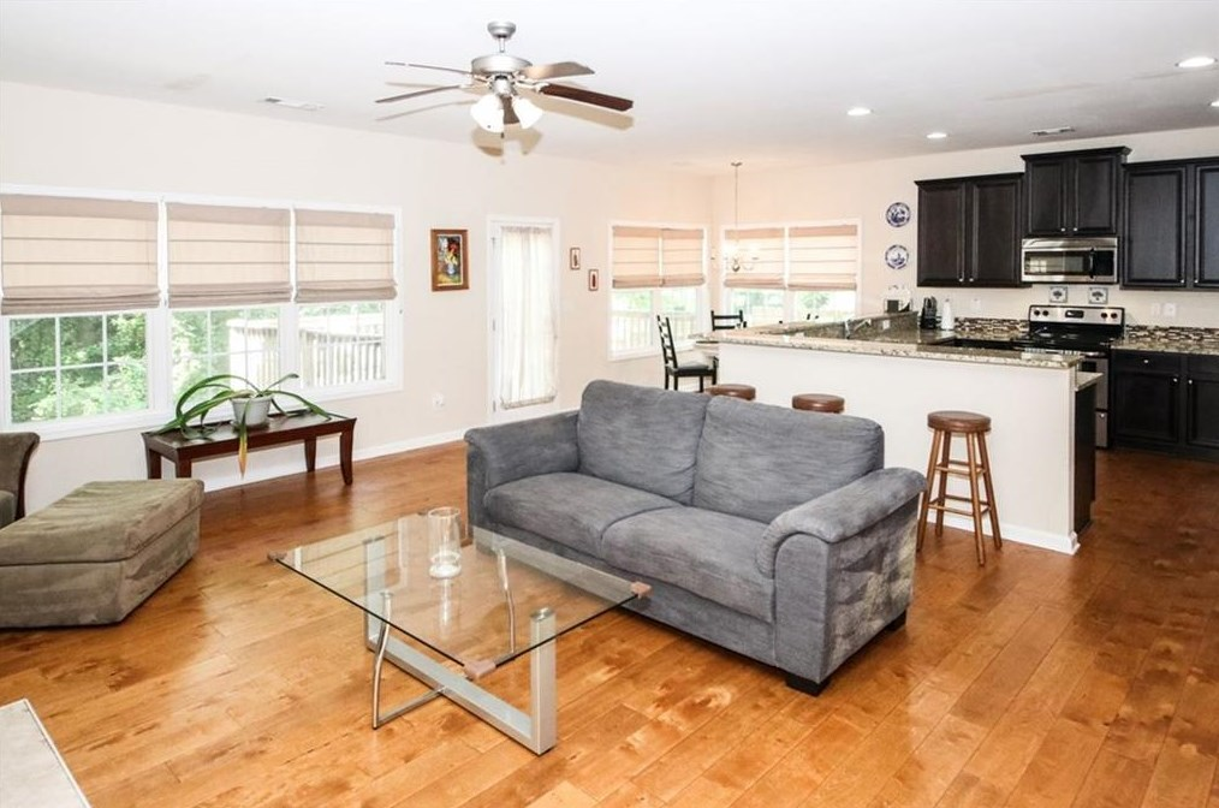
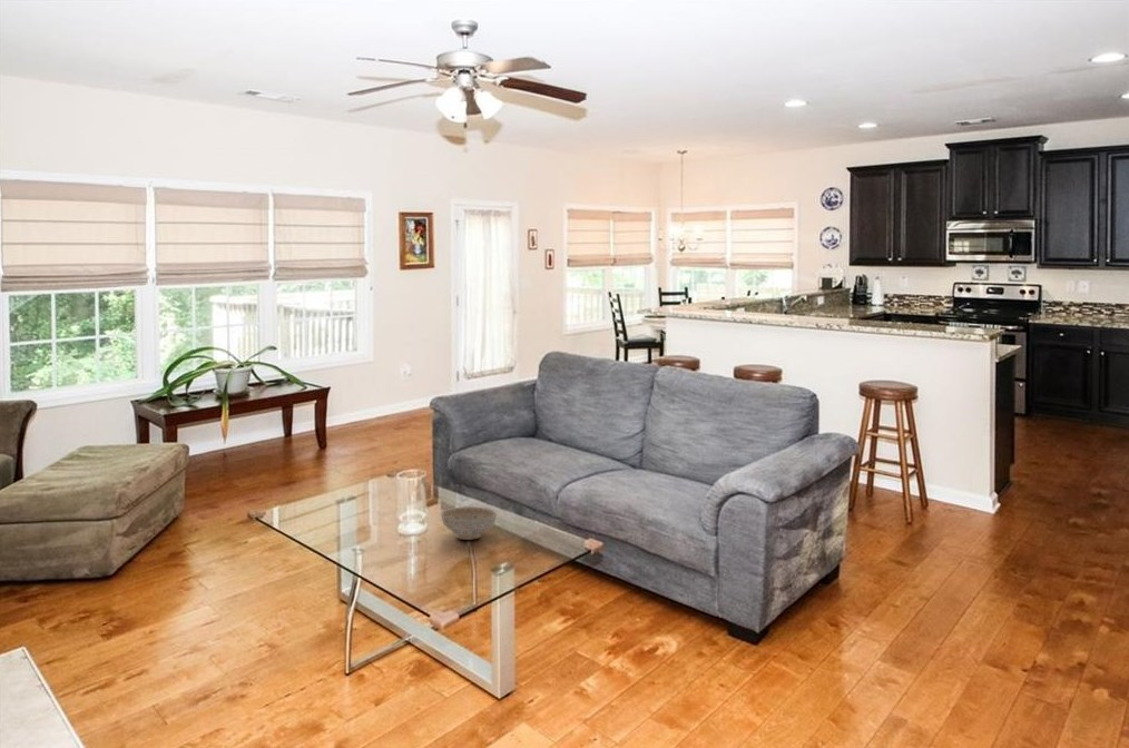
+ decorative bowl [440,505,499,541]
